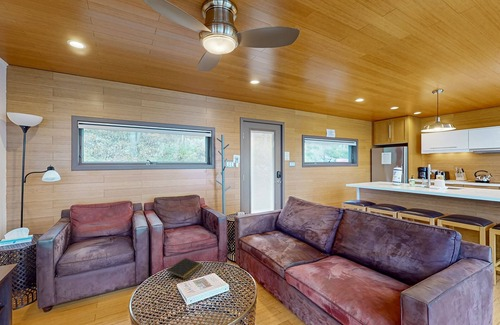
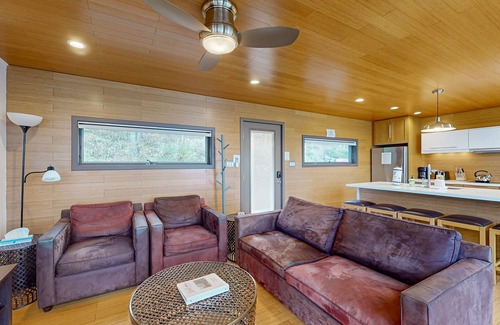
- notepad [166,257,204,280]
